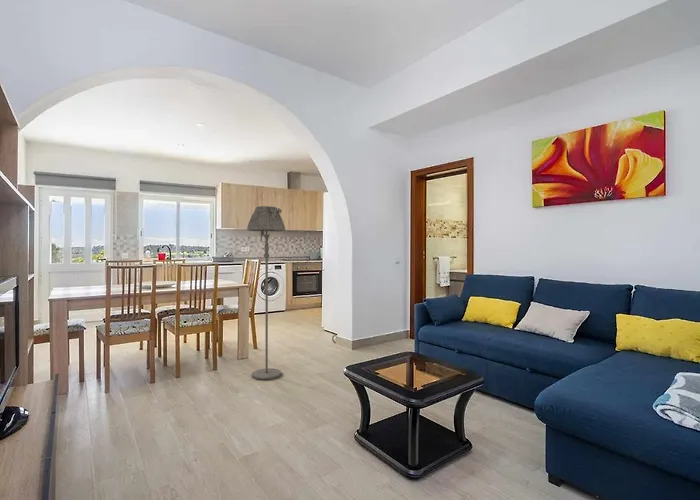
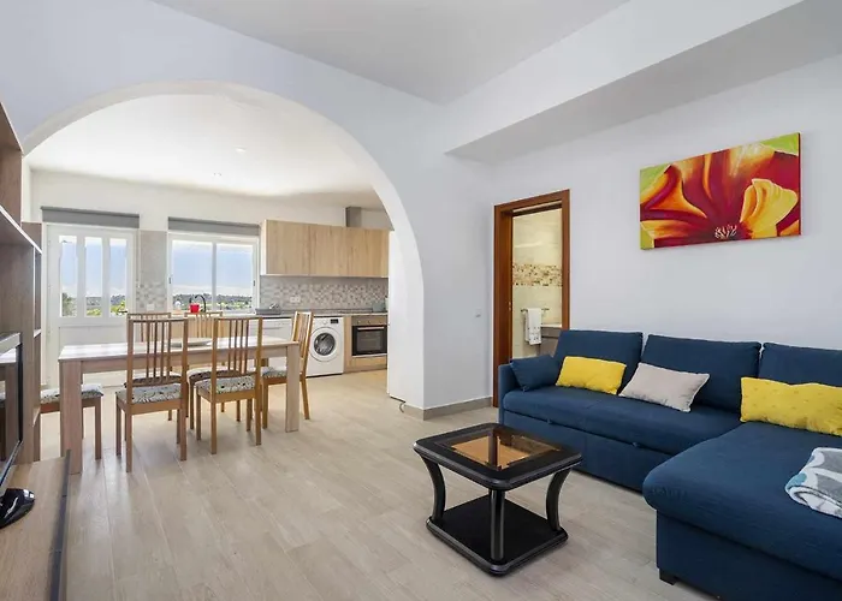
- floor lamp [246,205,286,381]
